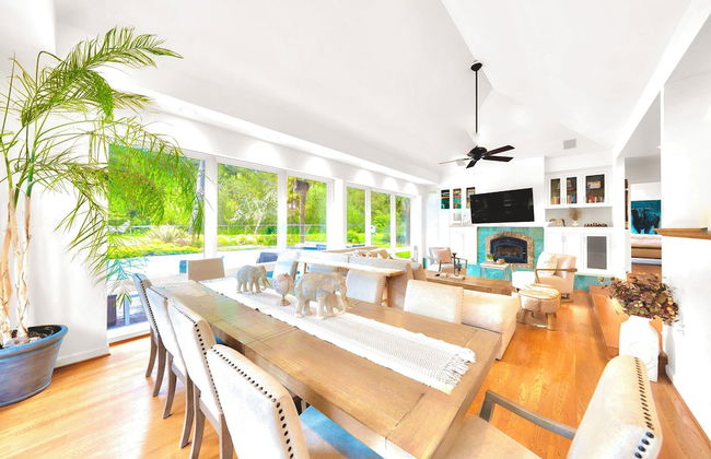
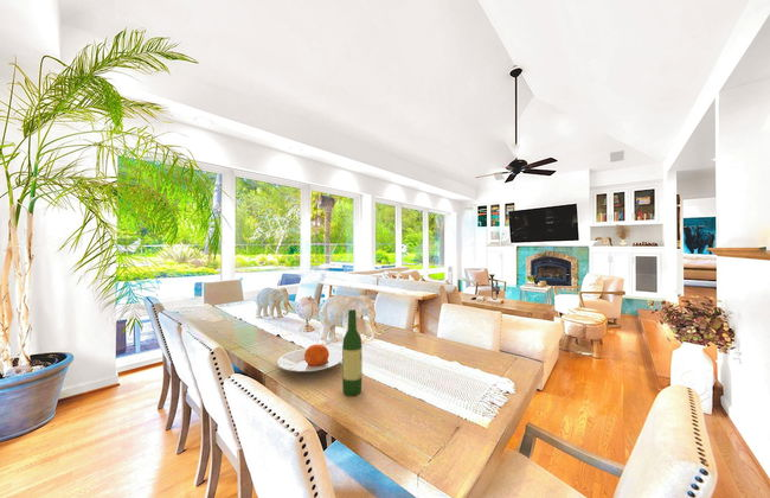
+ wine bottle [341,308,364,397]
+ plate [276,343,342,372]
